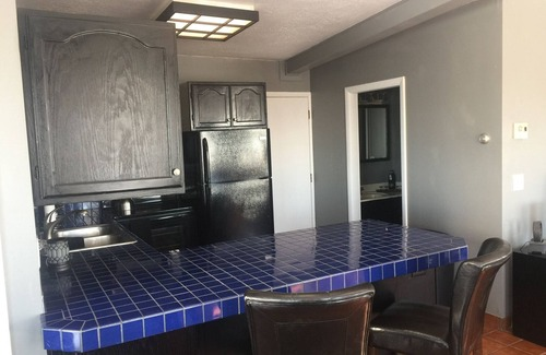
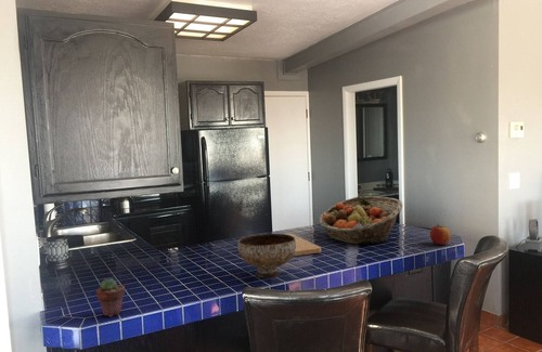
+ cutting board [285,233,322,257]
+ bowl [236,233,296,279]
+ potted succulent [95,277,126,318]
+ fruit basket [319,195,403,245]
+ apple [429,223,452,246]
